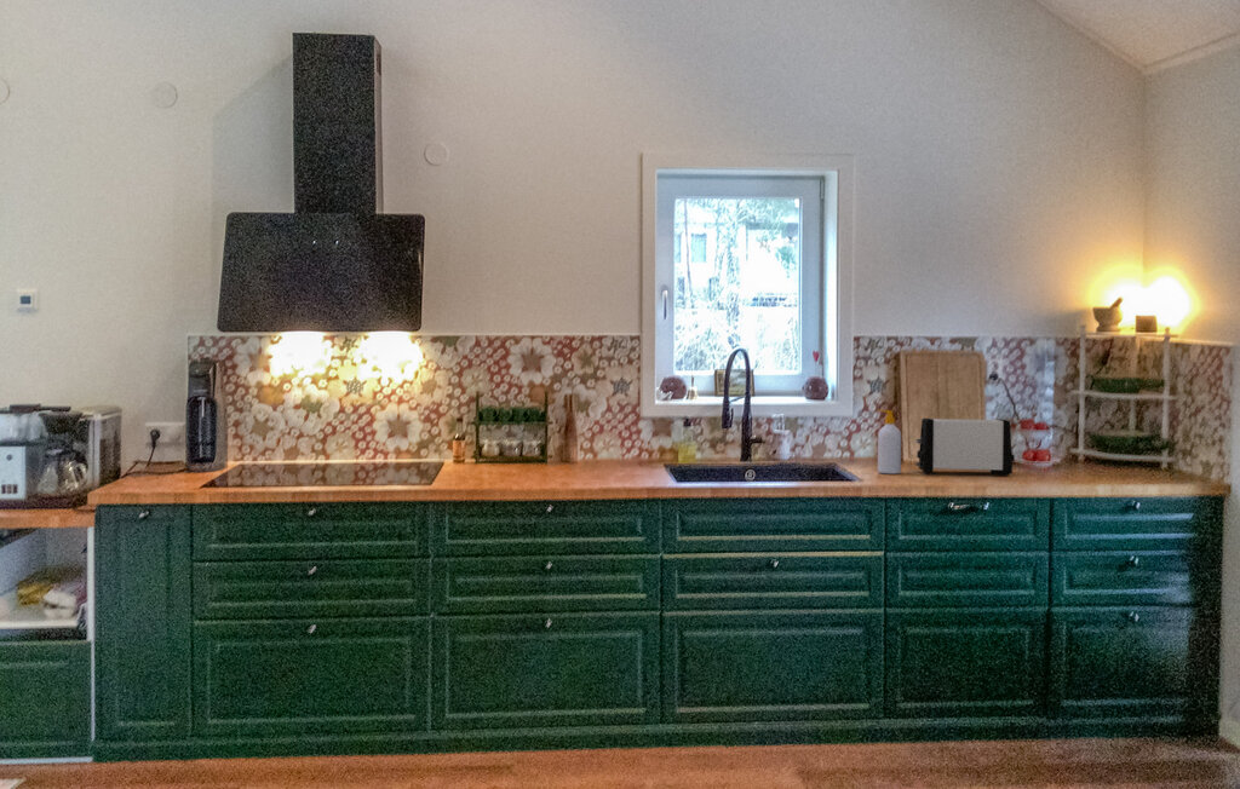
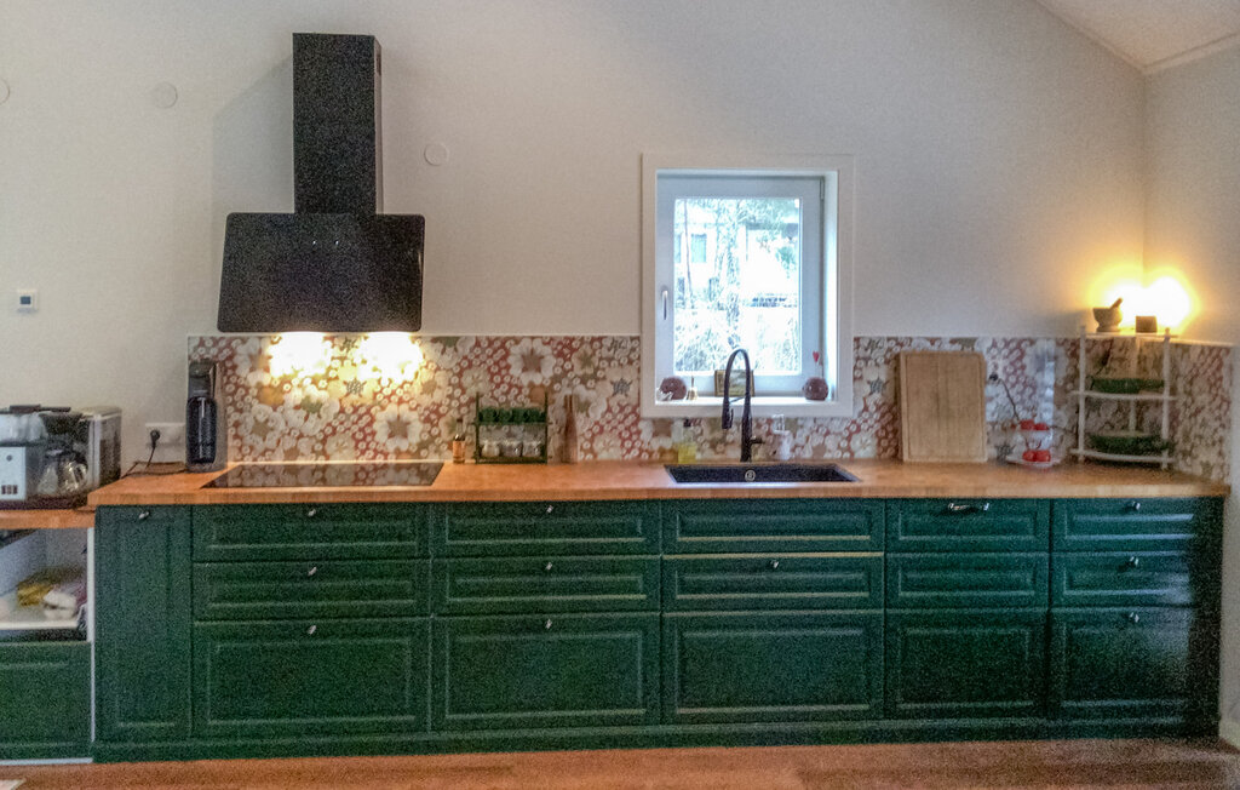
- toaster [914,417,1016,477]
- soap bottle [876,409,902,474]
